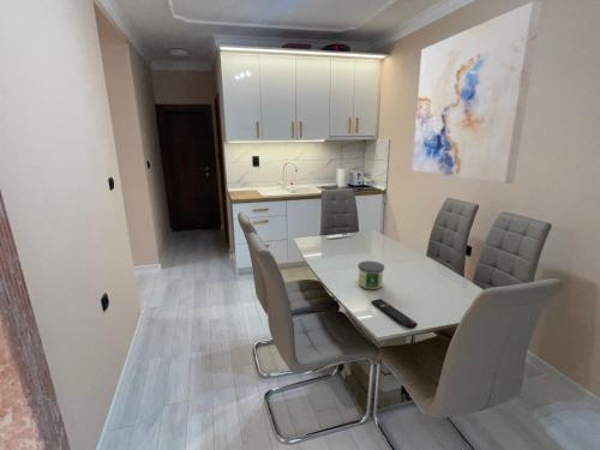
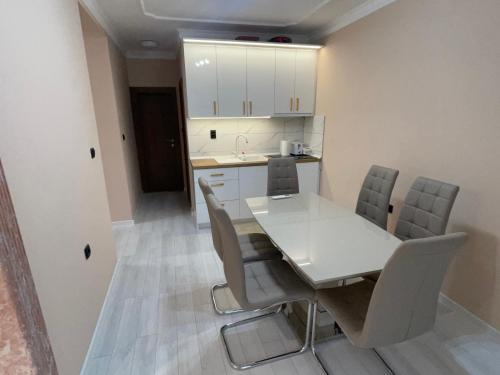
- candle [356,260,385,290]
- remote control [370,298,419,330]
- wall art [410,0,542,185]
